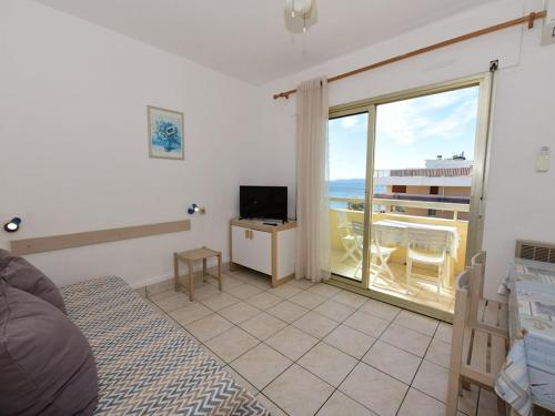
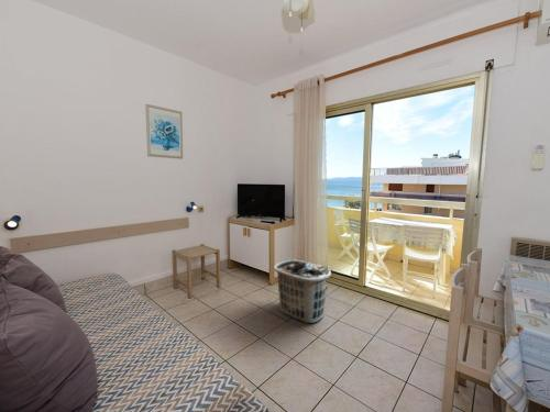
+ clothes hamper [273,259,332,324]
